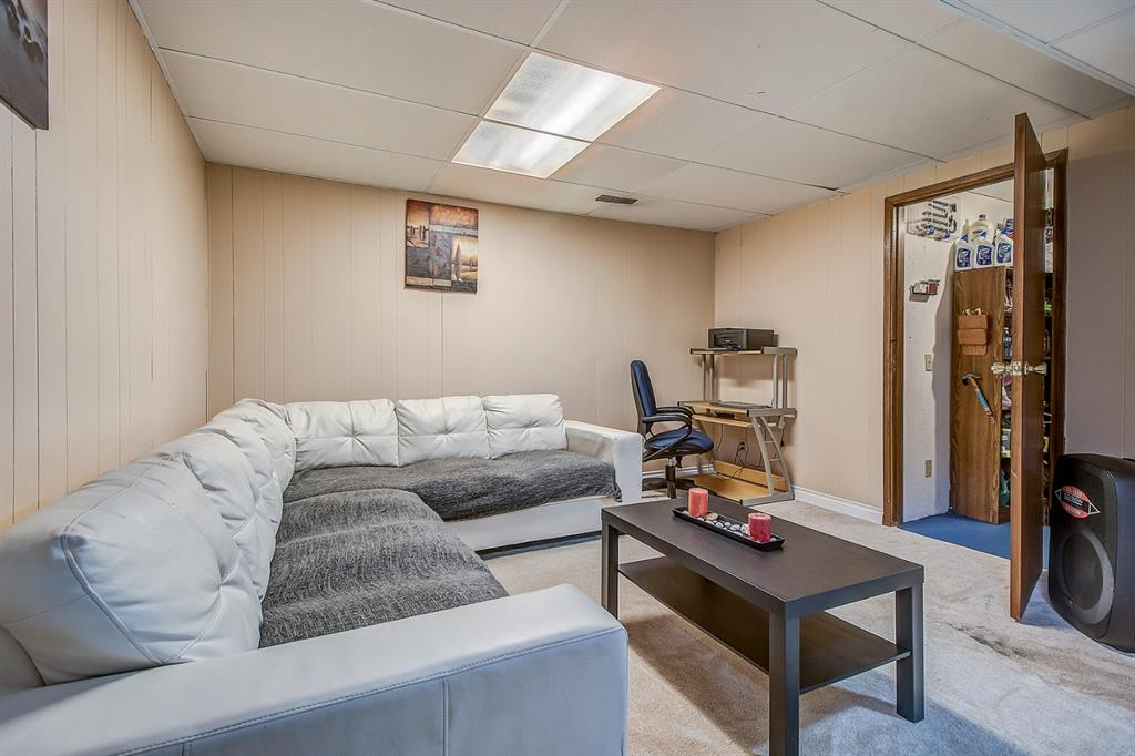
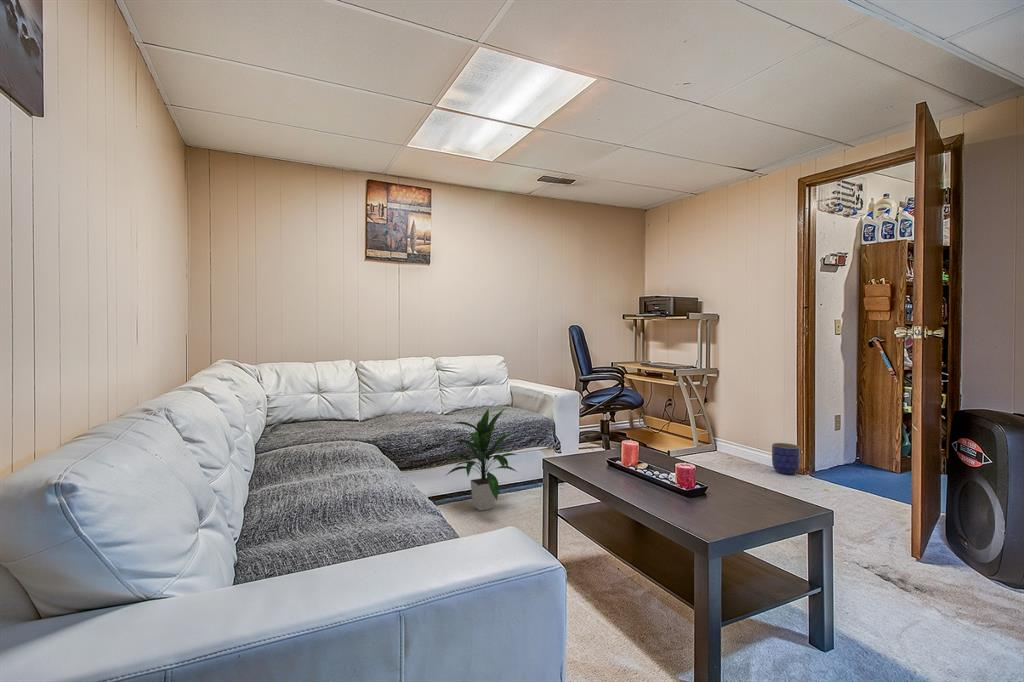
+ planter [771,442,801,476]
+ indoor plant [439,407,519,512]
